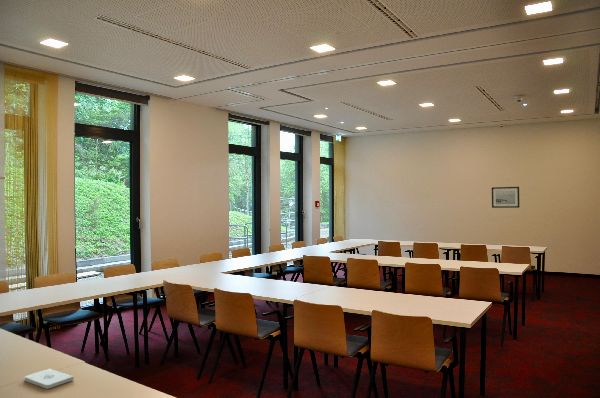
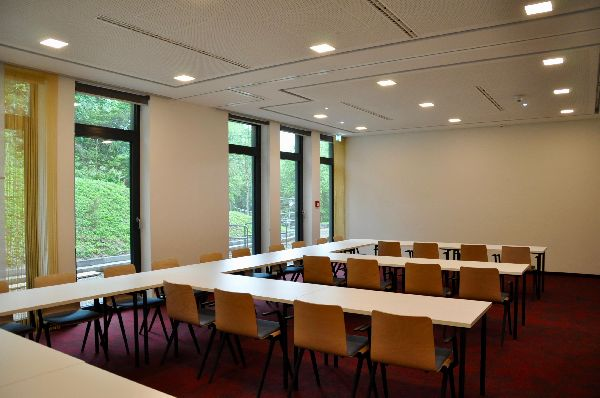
- wall art [491,186,520,209]
- notepad [24,368,75,390]
